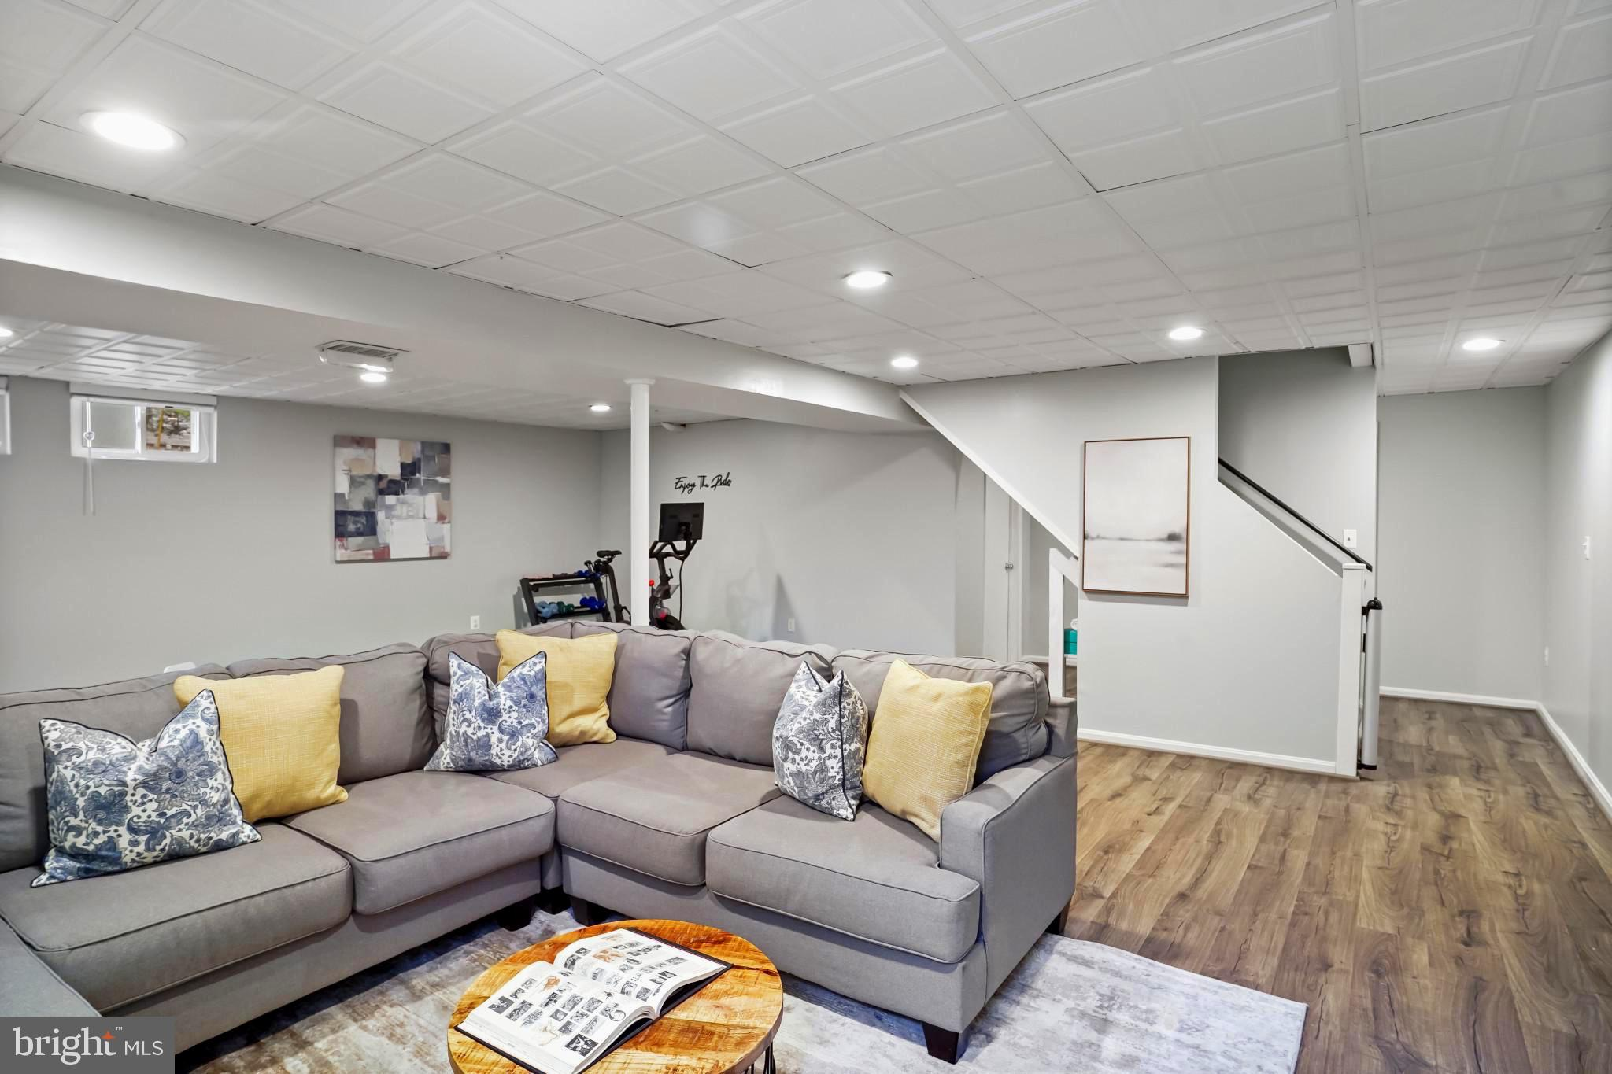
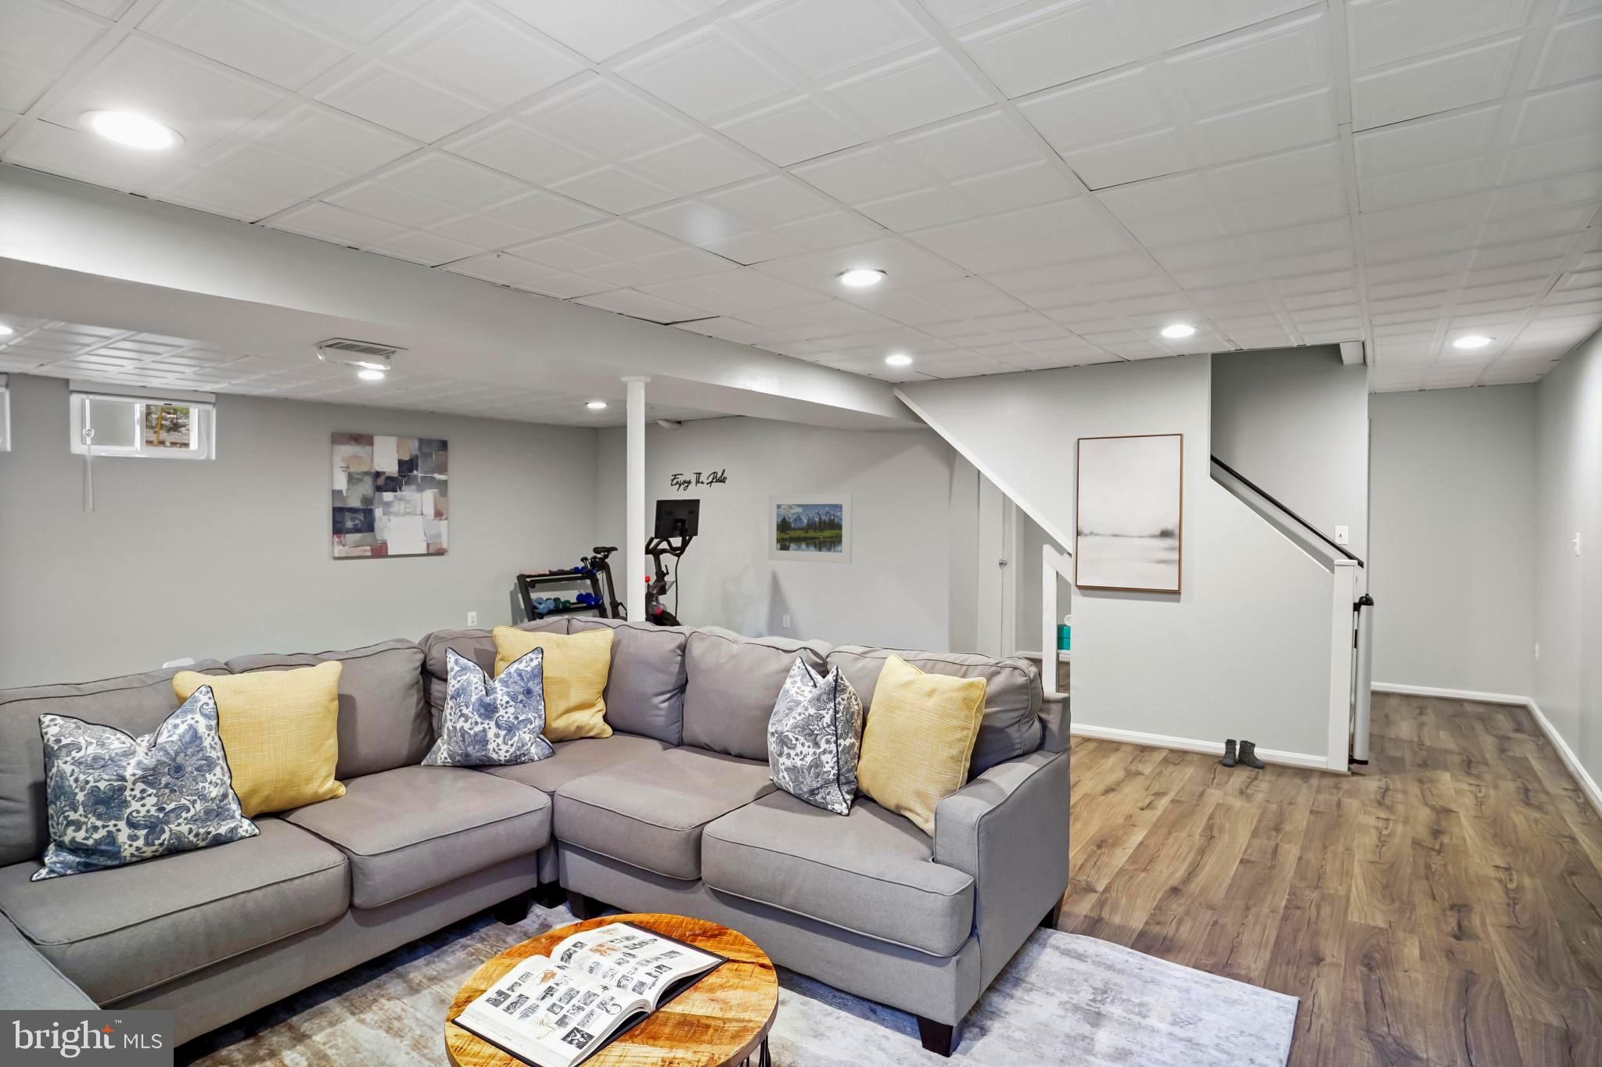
+ boots [1218,738,1266,769]
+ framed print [767,493,854,564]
